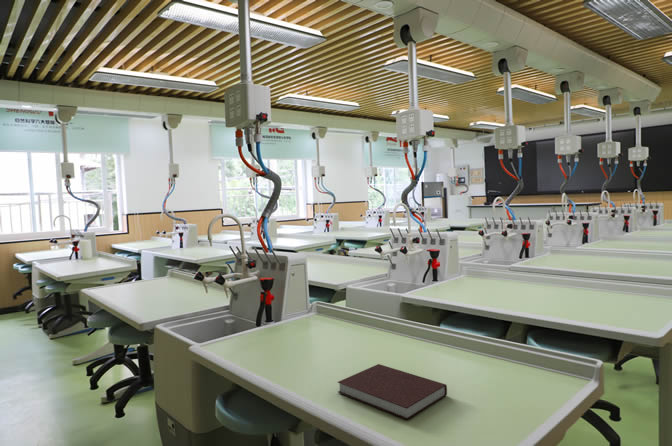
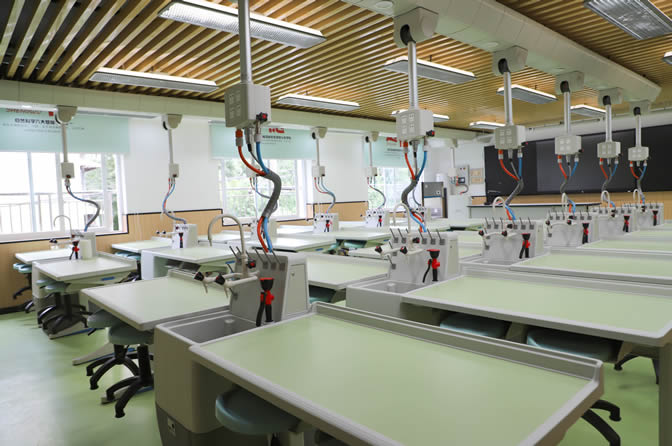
- notebook [337,363,448,421]
